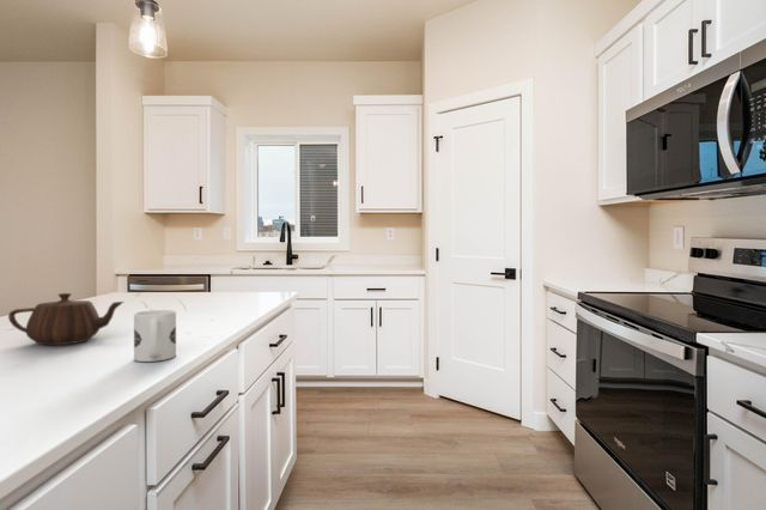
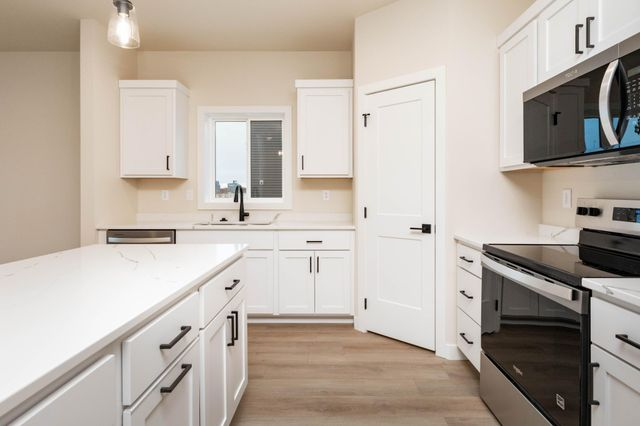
- mug [133,309,177,363]
- teapot [7,292,126,346]
